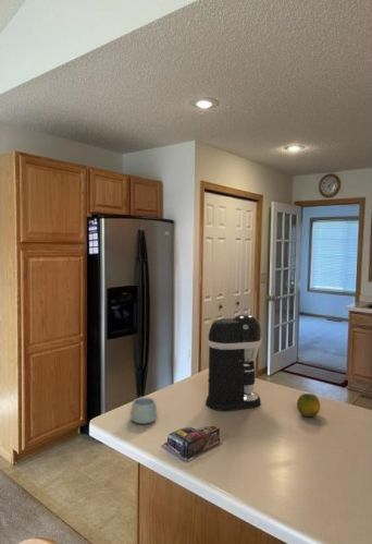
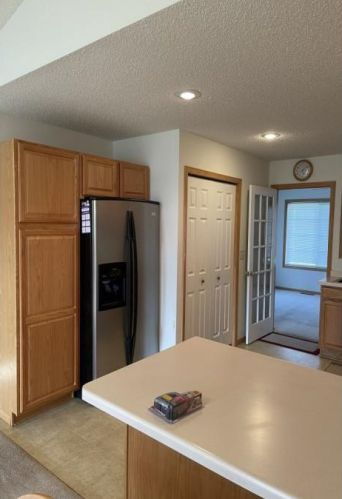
- mug [129,396,158,425]
- fruit [296,392,322,418]
- coffee maker [204,313,262,412]
